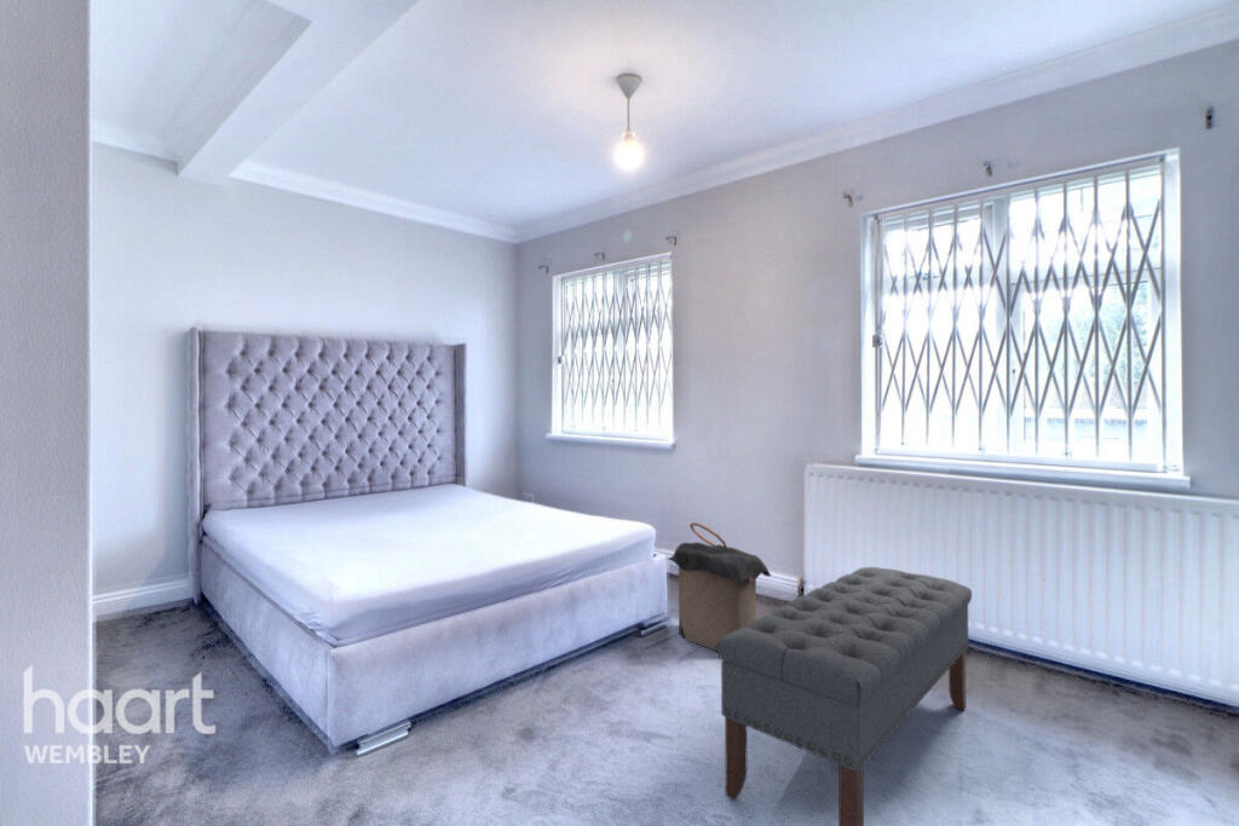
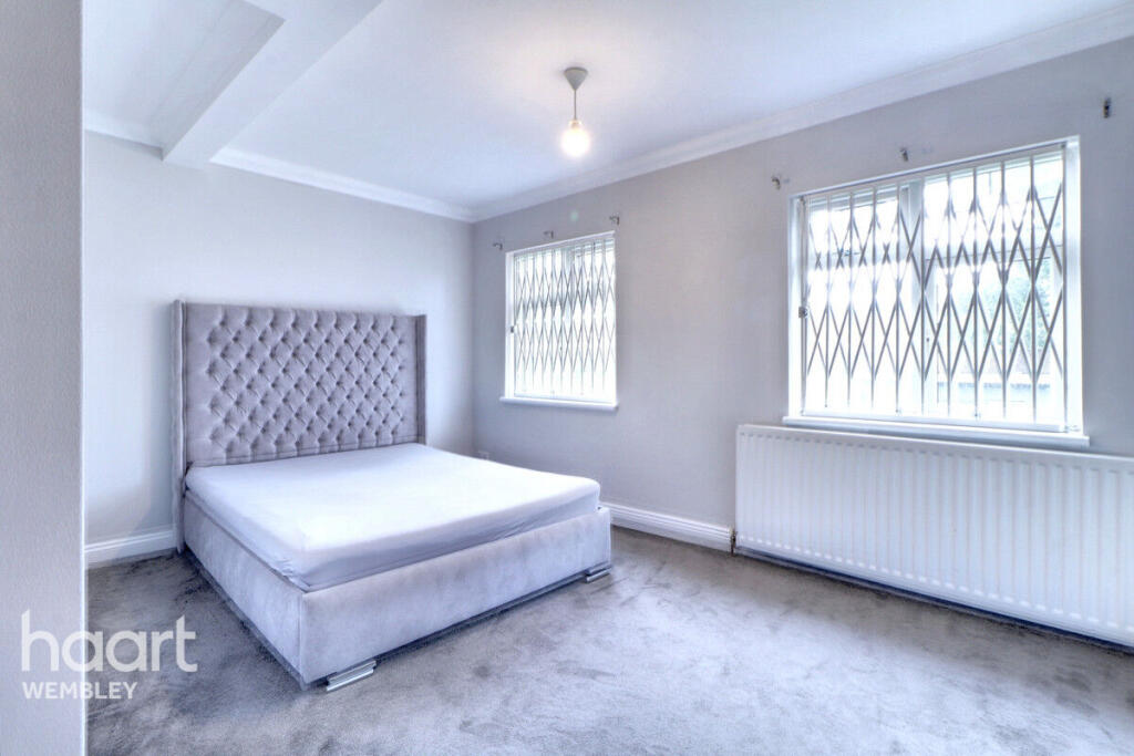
- bench [716,566,973,826]
- laundry hamper [667,521,772,652]
